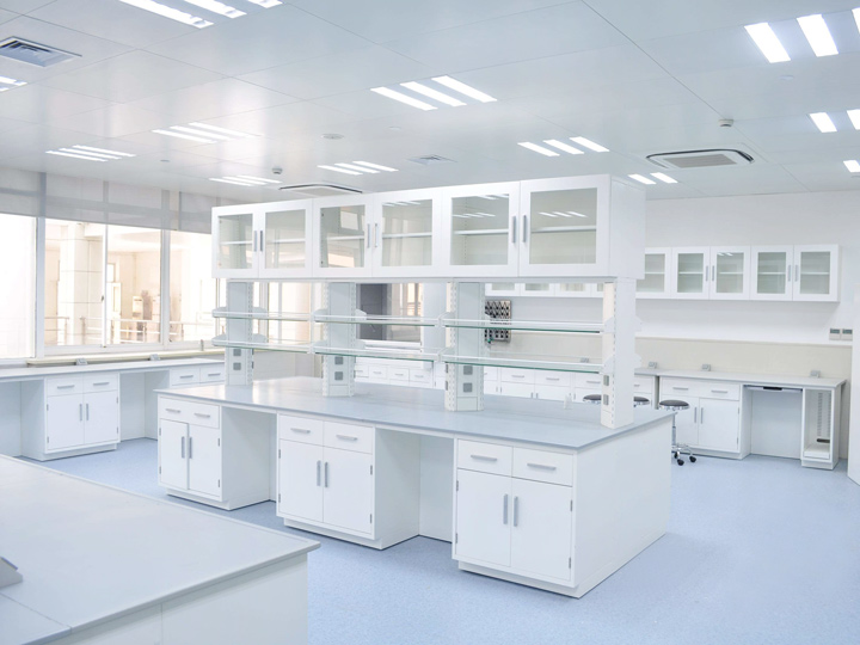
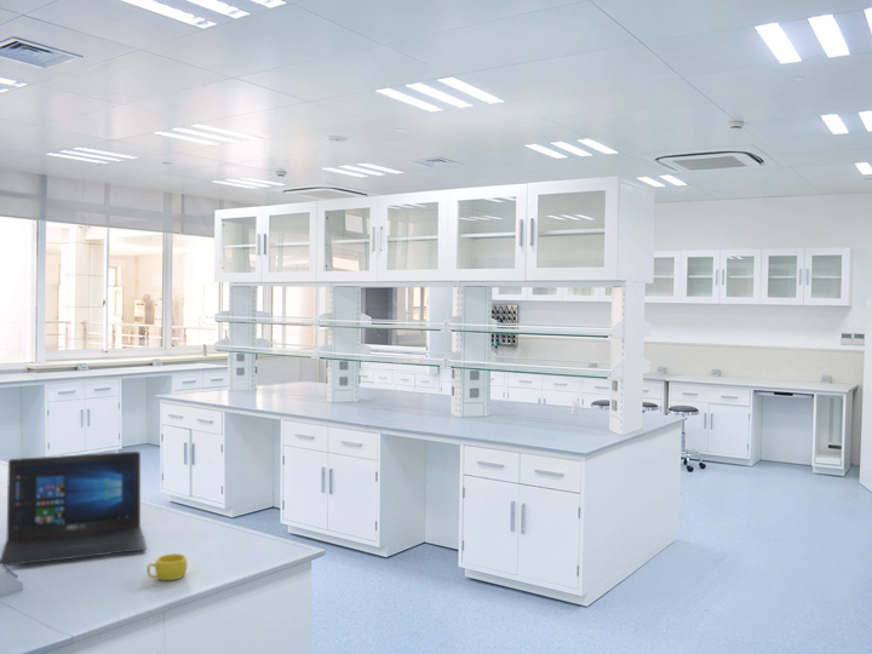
+ laptop [0,451,148,568]
+ cup [145,552,189,581]
